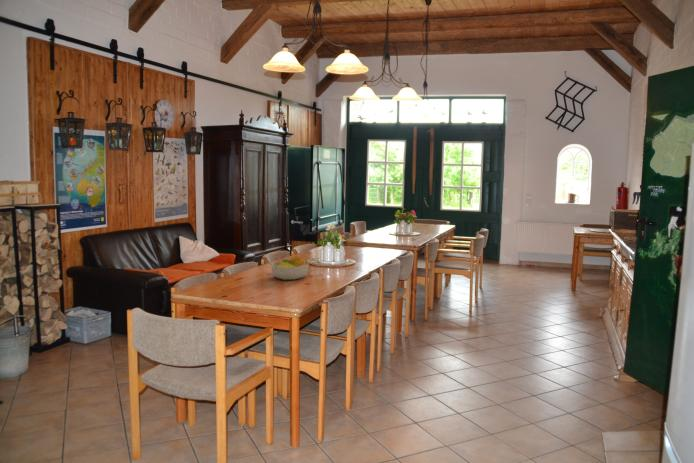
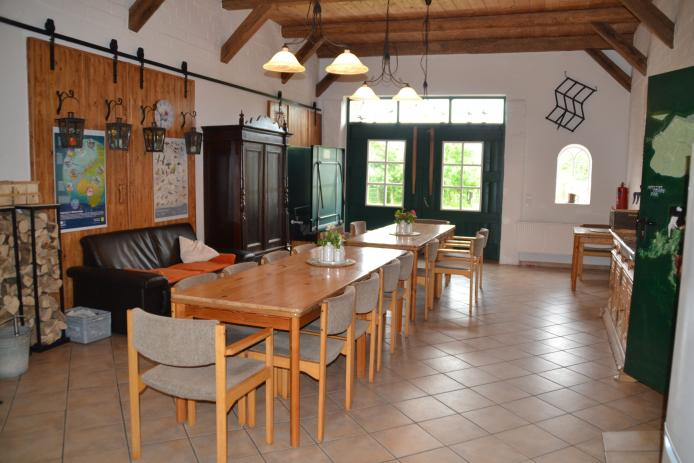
- fruit bowl [270,254,310,281]
